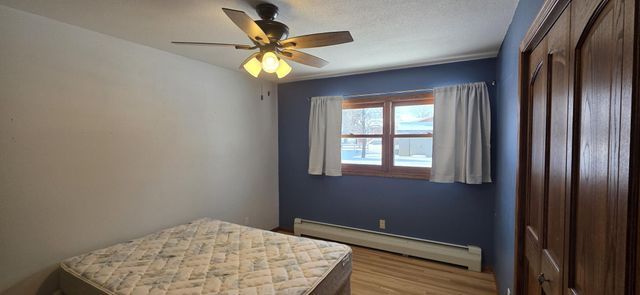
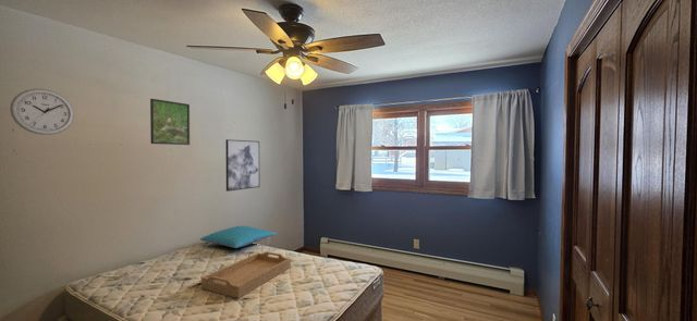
+ wall art [224,138,260,193]
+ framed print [149,98,191,146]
+ wall clock [9,88,75,136]
+ serving tray [200,250,292,299]
+ pillow [199,225,278,249]
